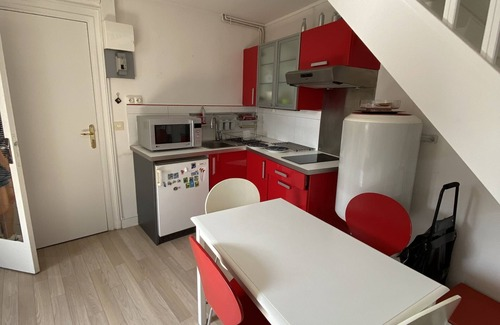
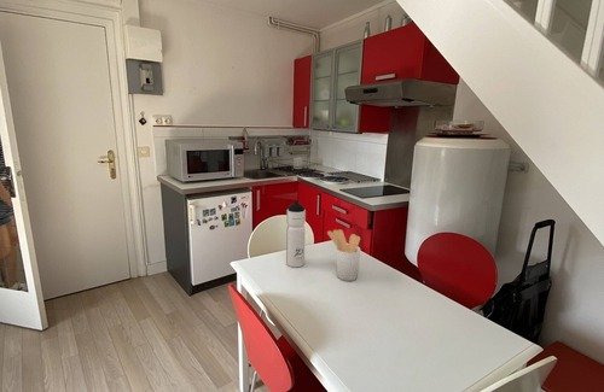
+ water bottle [285,200,307,268]
+ utensil holder [326,228,361,282]
